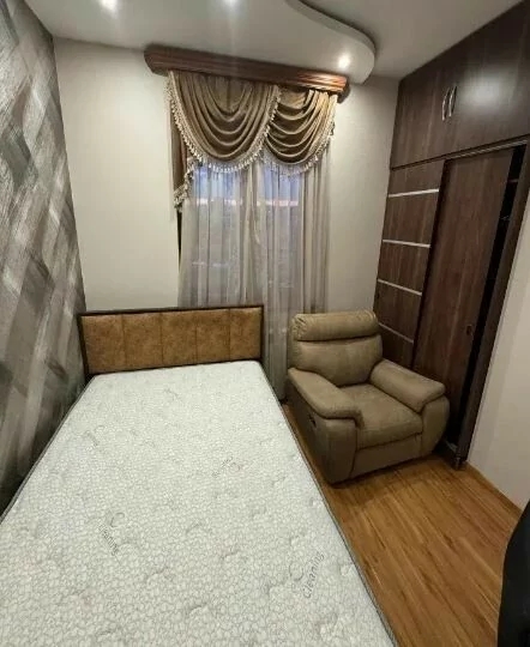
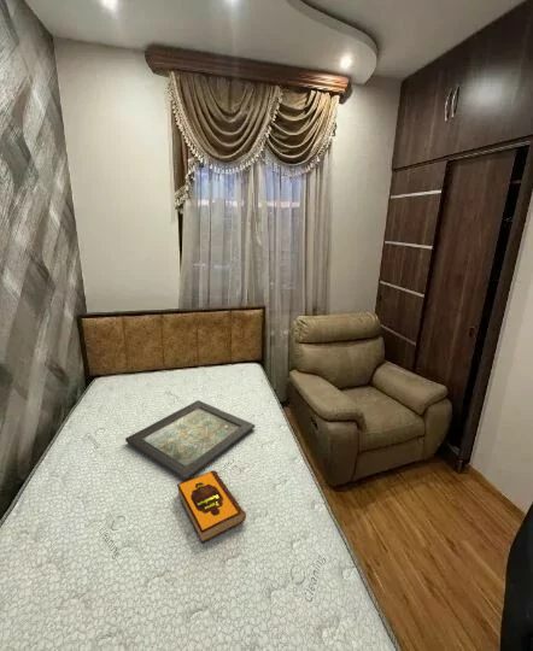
+ hardback book [176,469,247,545]
+ tray [124,399,256,482]
